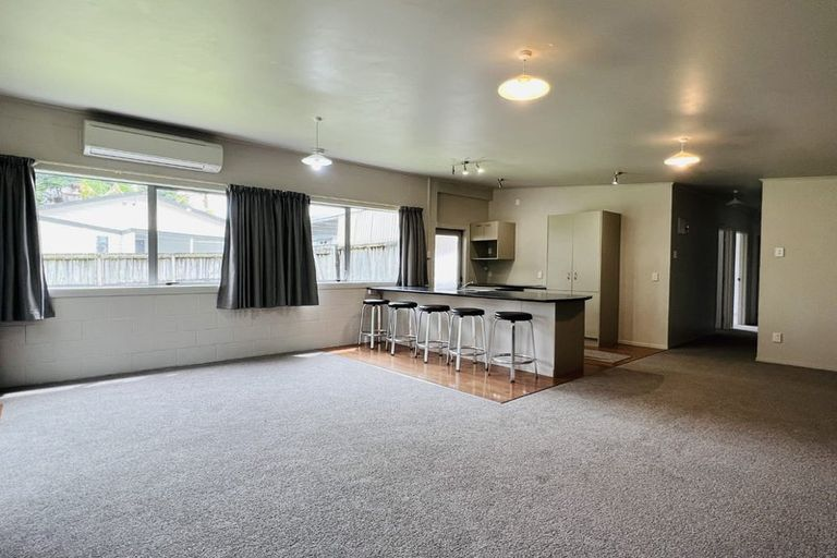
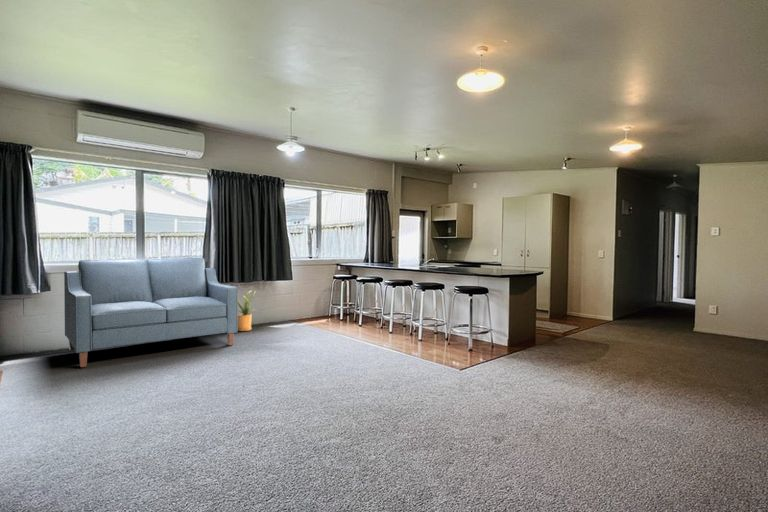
+ house plant [238,289,257,332]
+ sofa [63,257,239,368]
